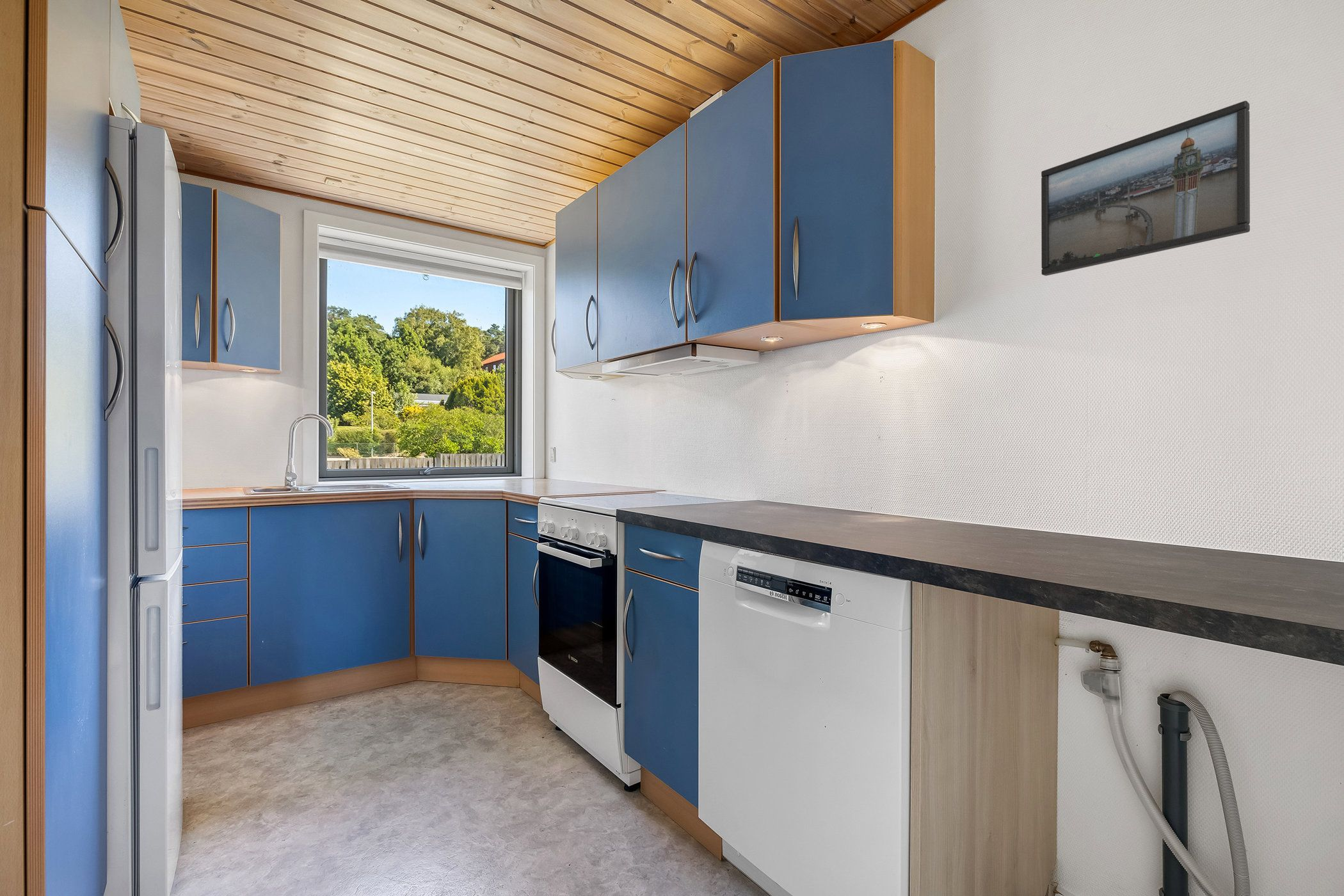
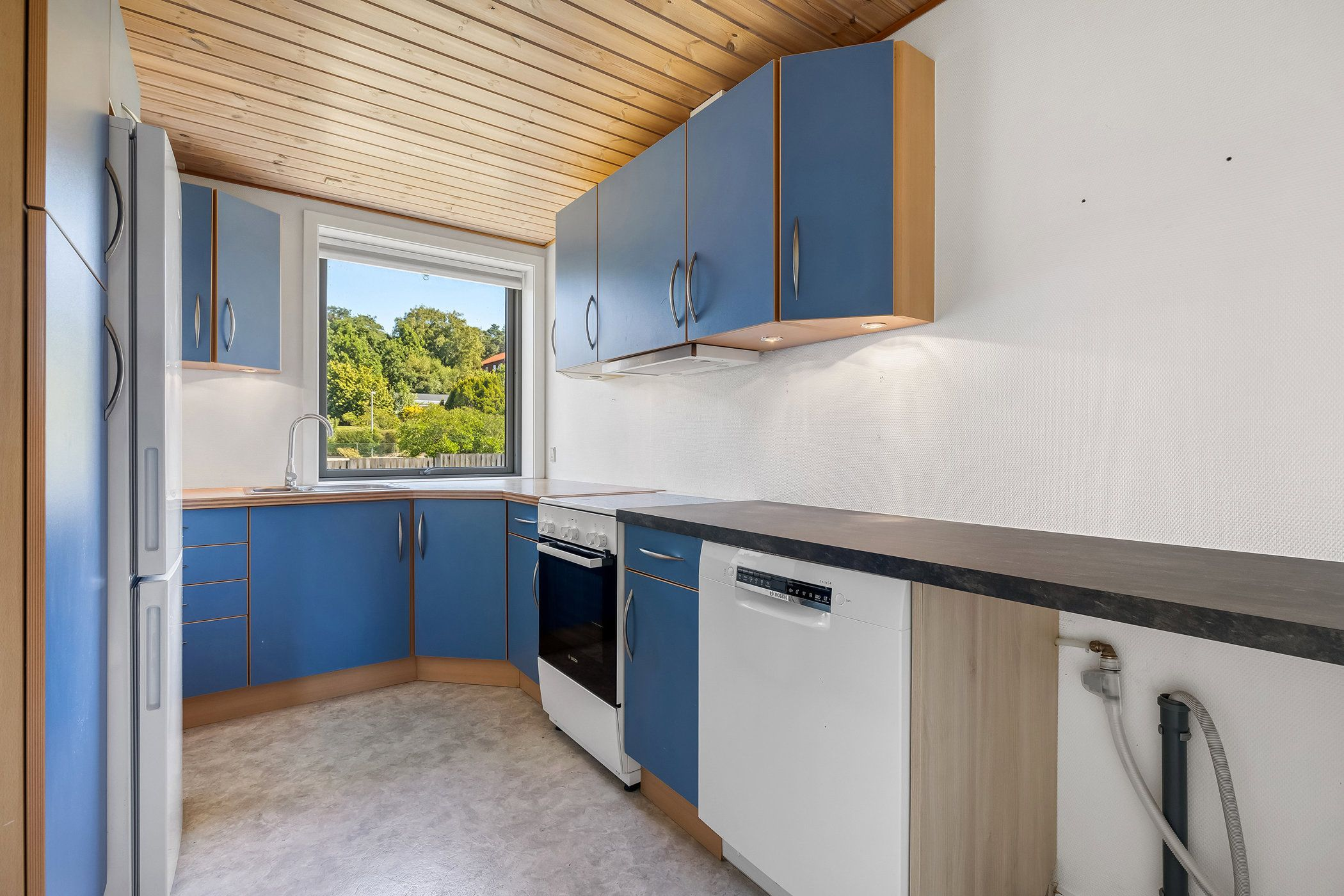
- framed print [1041,100,1251,276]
